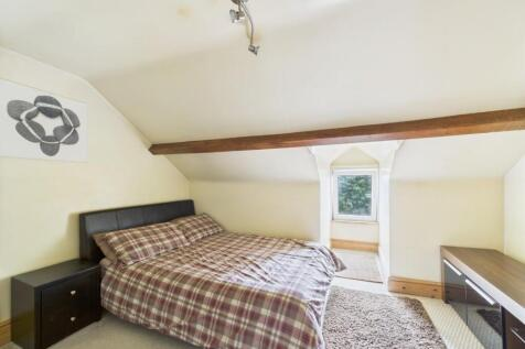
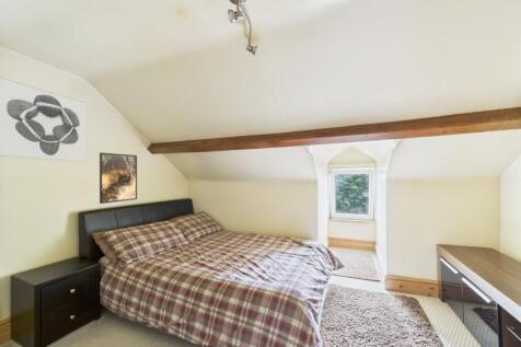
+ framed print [99,151,138,205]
